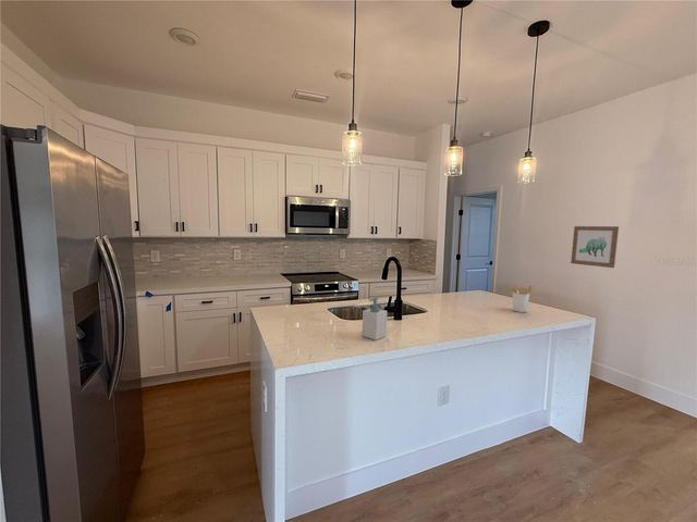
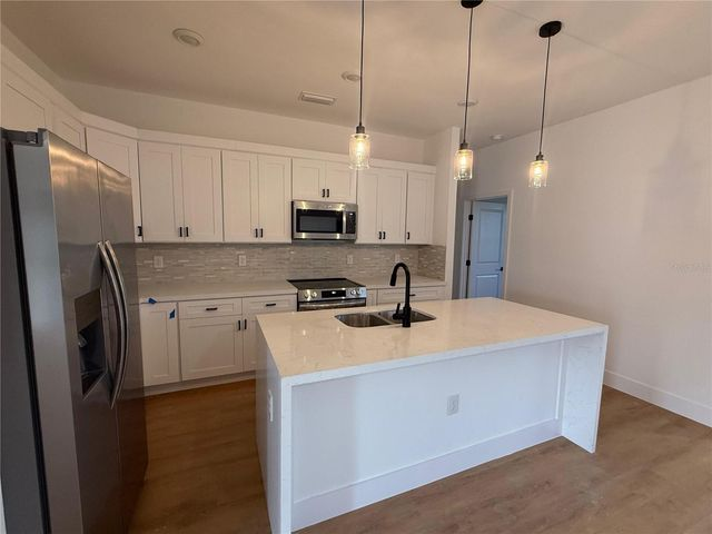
- utensil holder [510,284,534,313]
- soap bottle [362,297,388,340]
- wall art [570,225,620,269]
